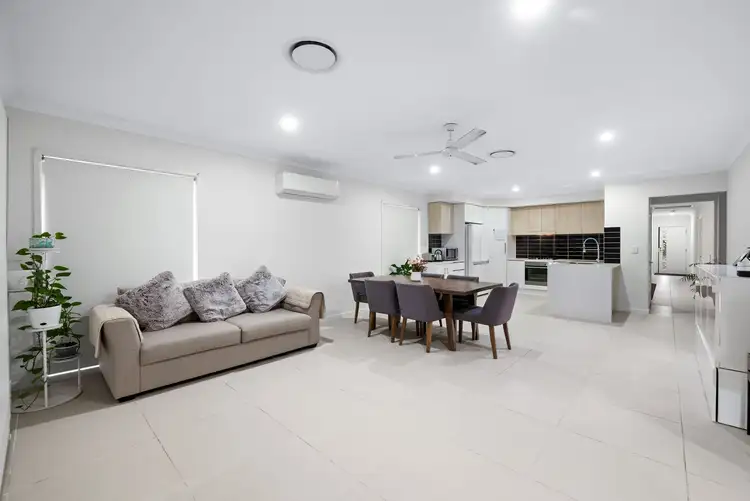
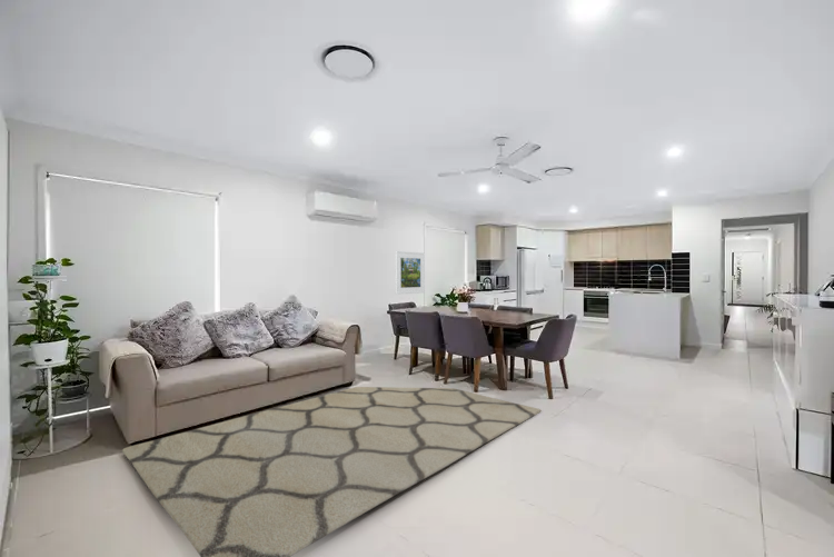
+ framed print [395,250,426,296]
+ rug [121,386,543,557]
